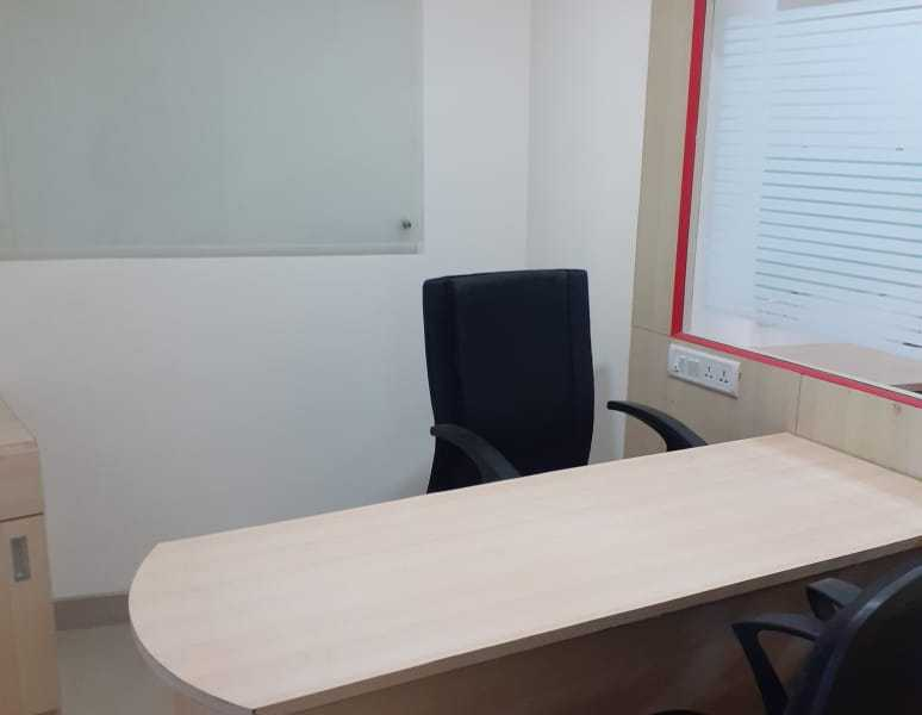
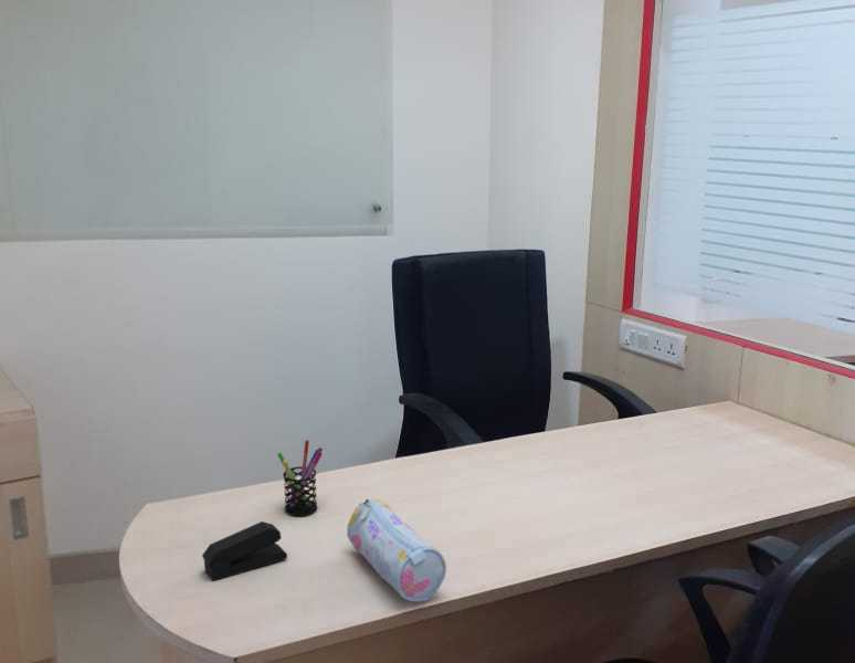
+ pen holder [276,439,324,517]
+ pencil case [346,497,447,603]
+ stapler [201,520,288,582]
